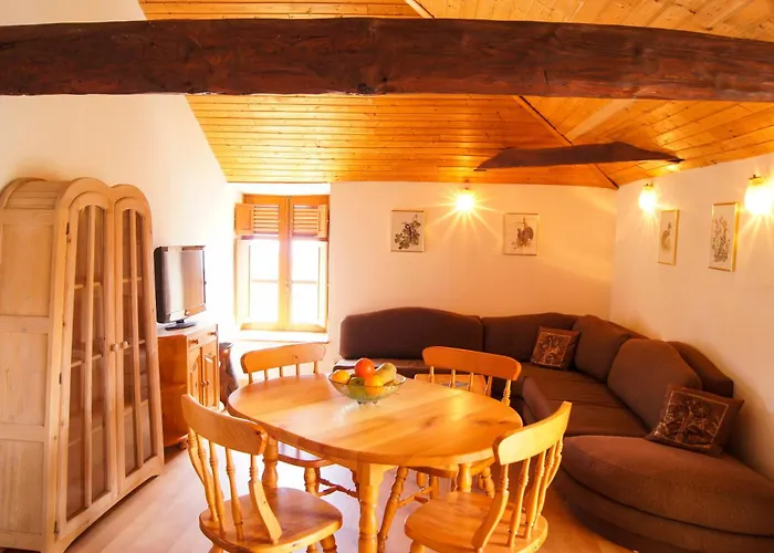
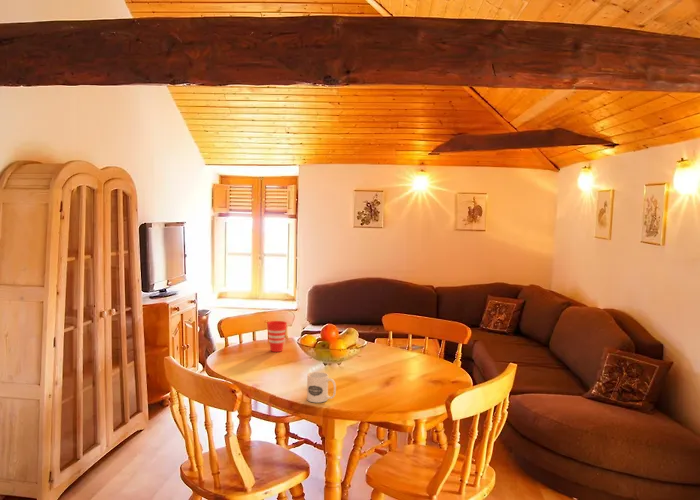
+ mug [306,371,337,404]
+ cup [266,320,288,353]
